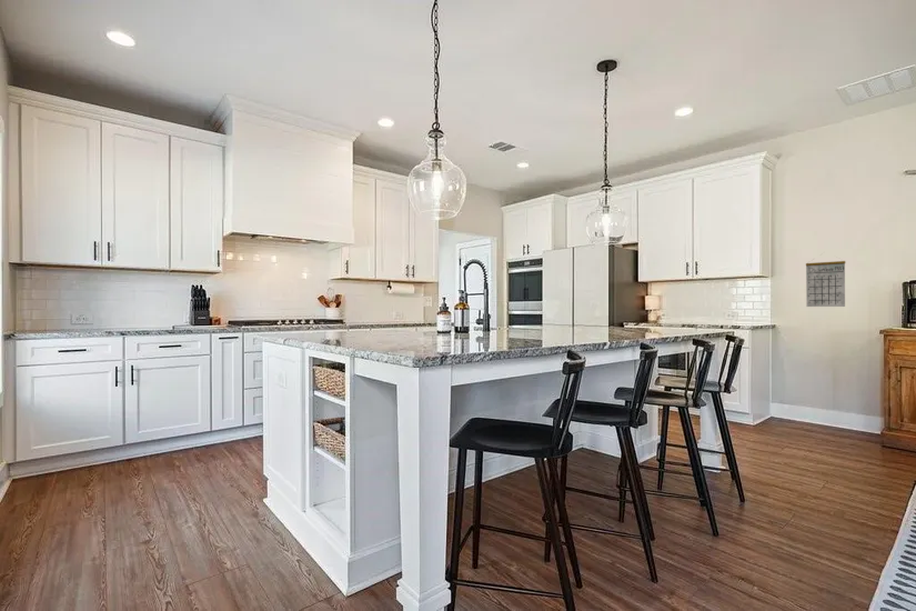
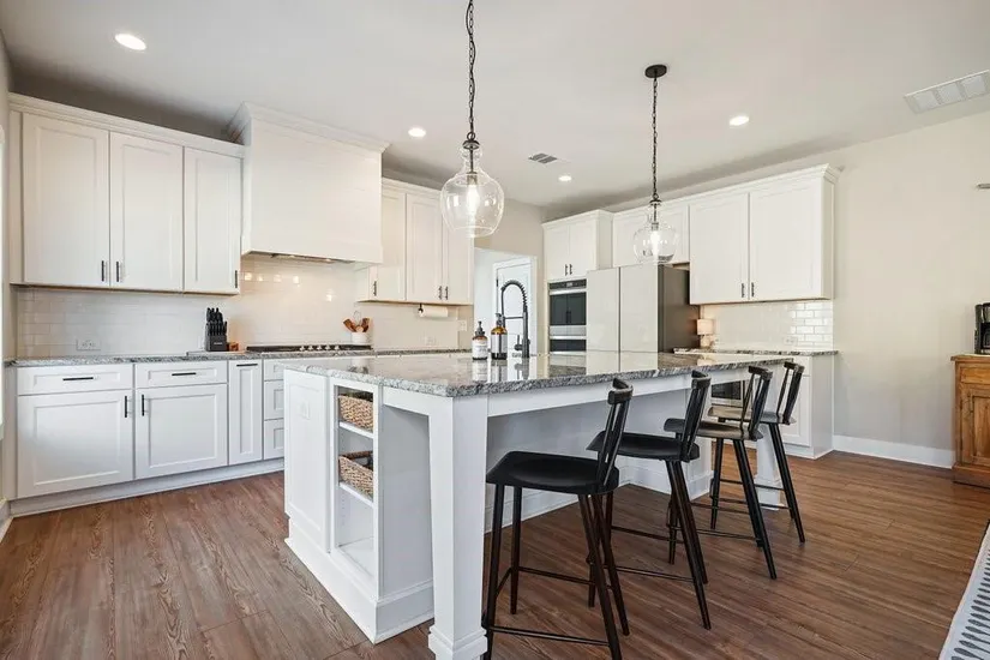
- calendar [805,252,846,308]
